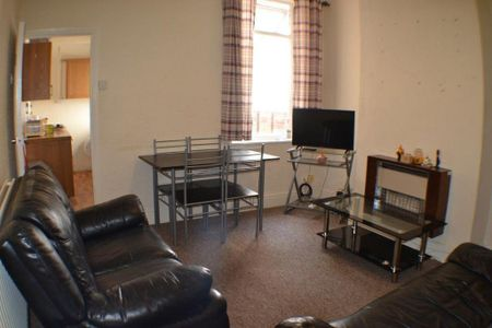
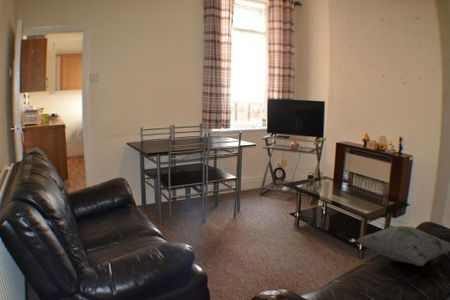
+ decorative pillow [355,225,450,267]
